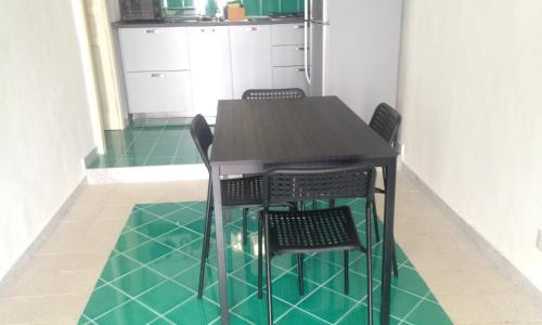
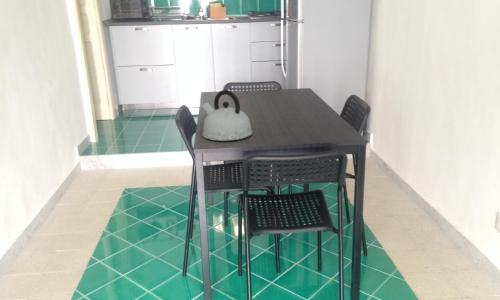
+ kettle [201,89,254,142]
